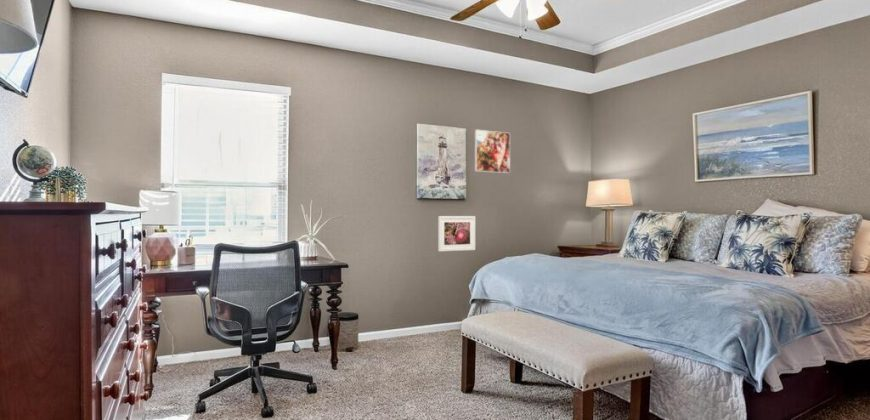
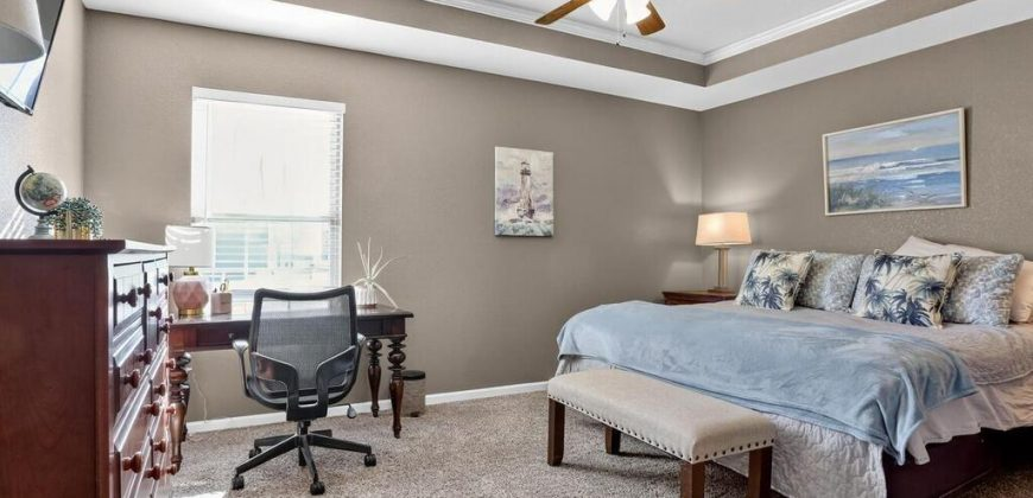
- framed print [474,129,511,174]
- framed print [437,215,476,252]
